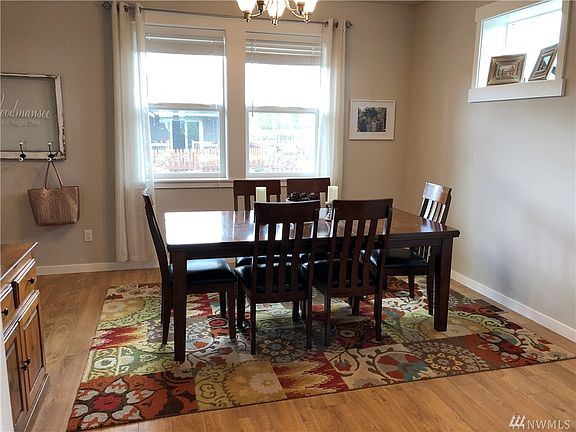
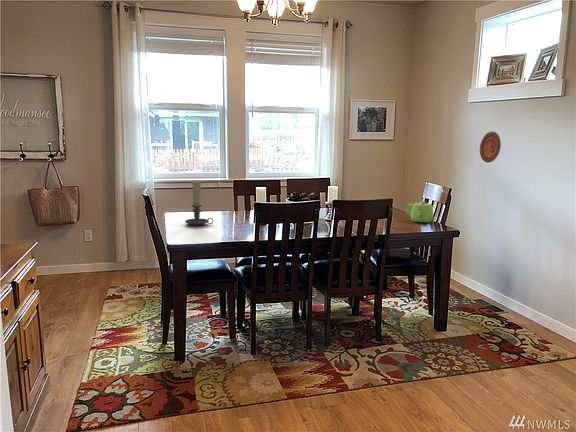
+ candle holder [184,181,214,226]
+ teapot [405,200,434,223]
+ decorative plate [479,131,502,164]
